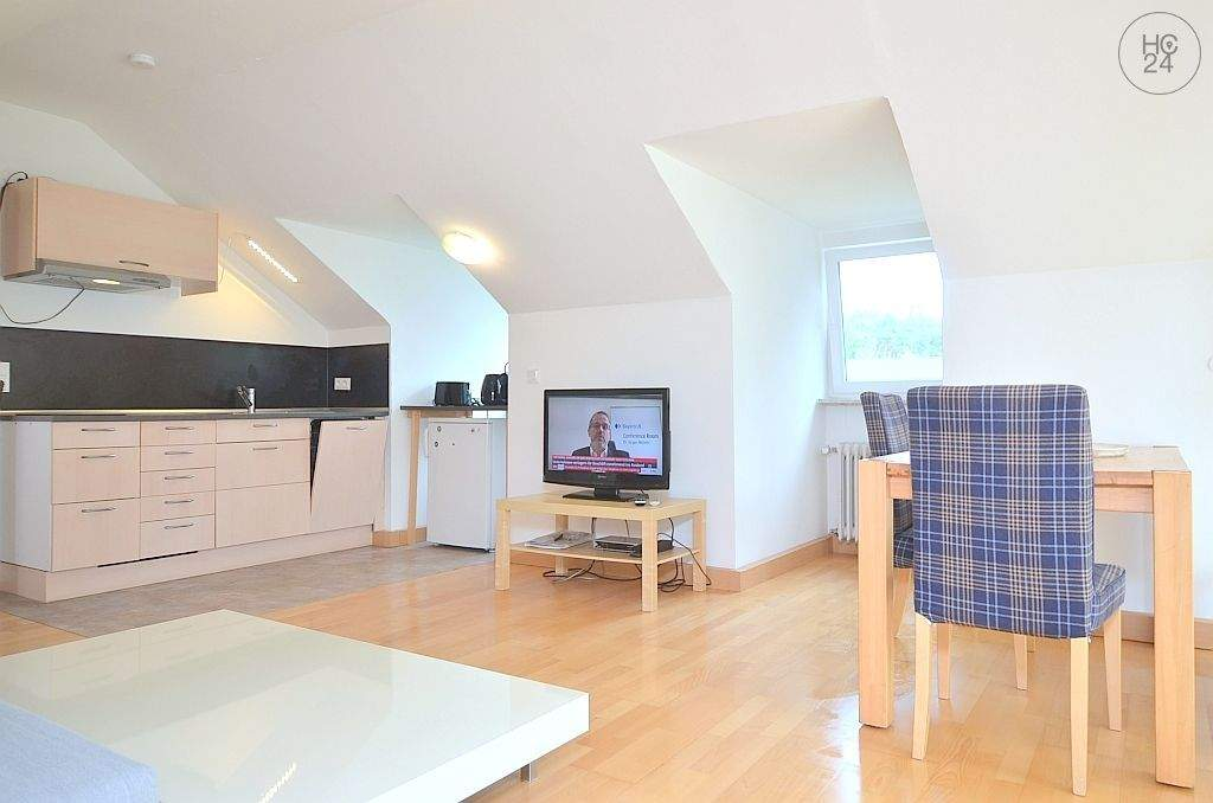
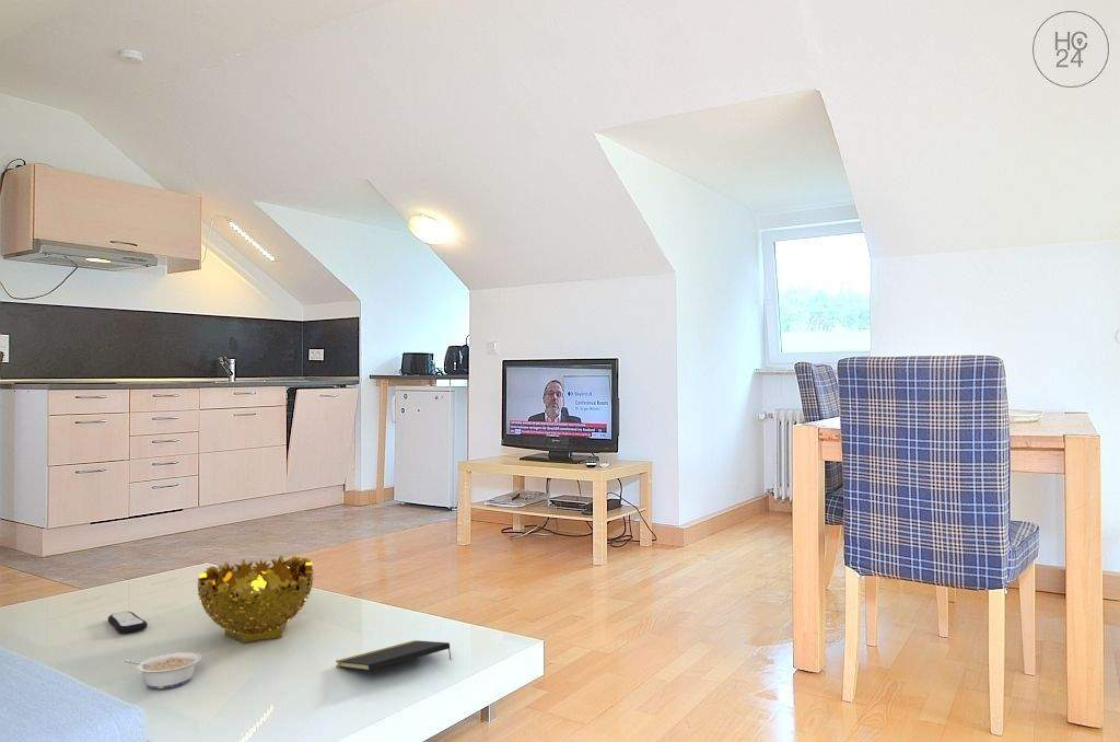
+ legume [124,651,202,689]
+ remote control [107,611,149,635]
+ notepad [335,639,453,672]
+ decorative bowl [197,555,315,645]
